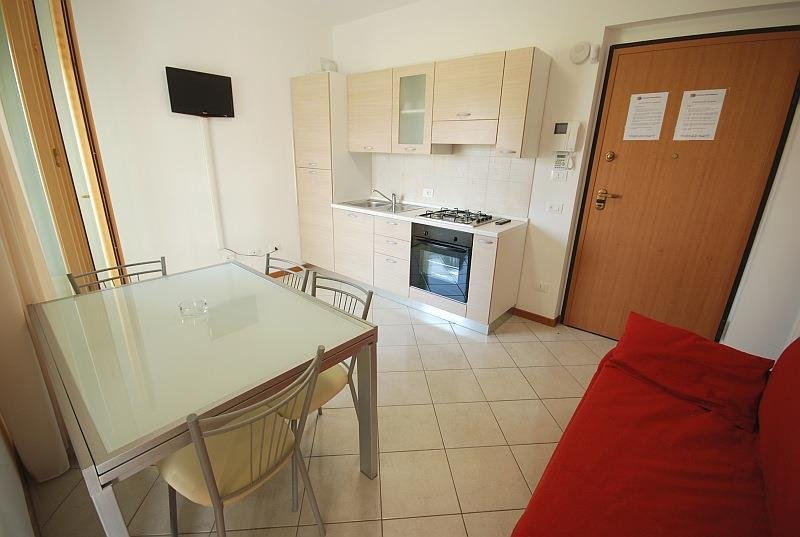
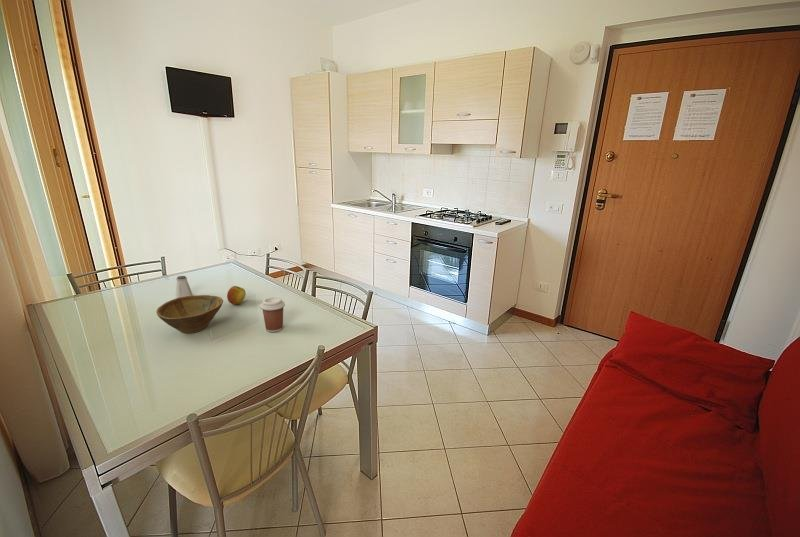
+ coffee cup [259,296,286,333]
+ apple [226,285,247,306]
+ saltshaker [174,275,194,299]
+ bowl [156,294,224,334]
